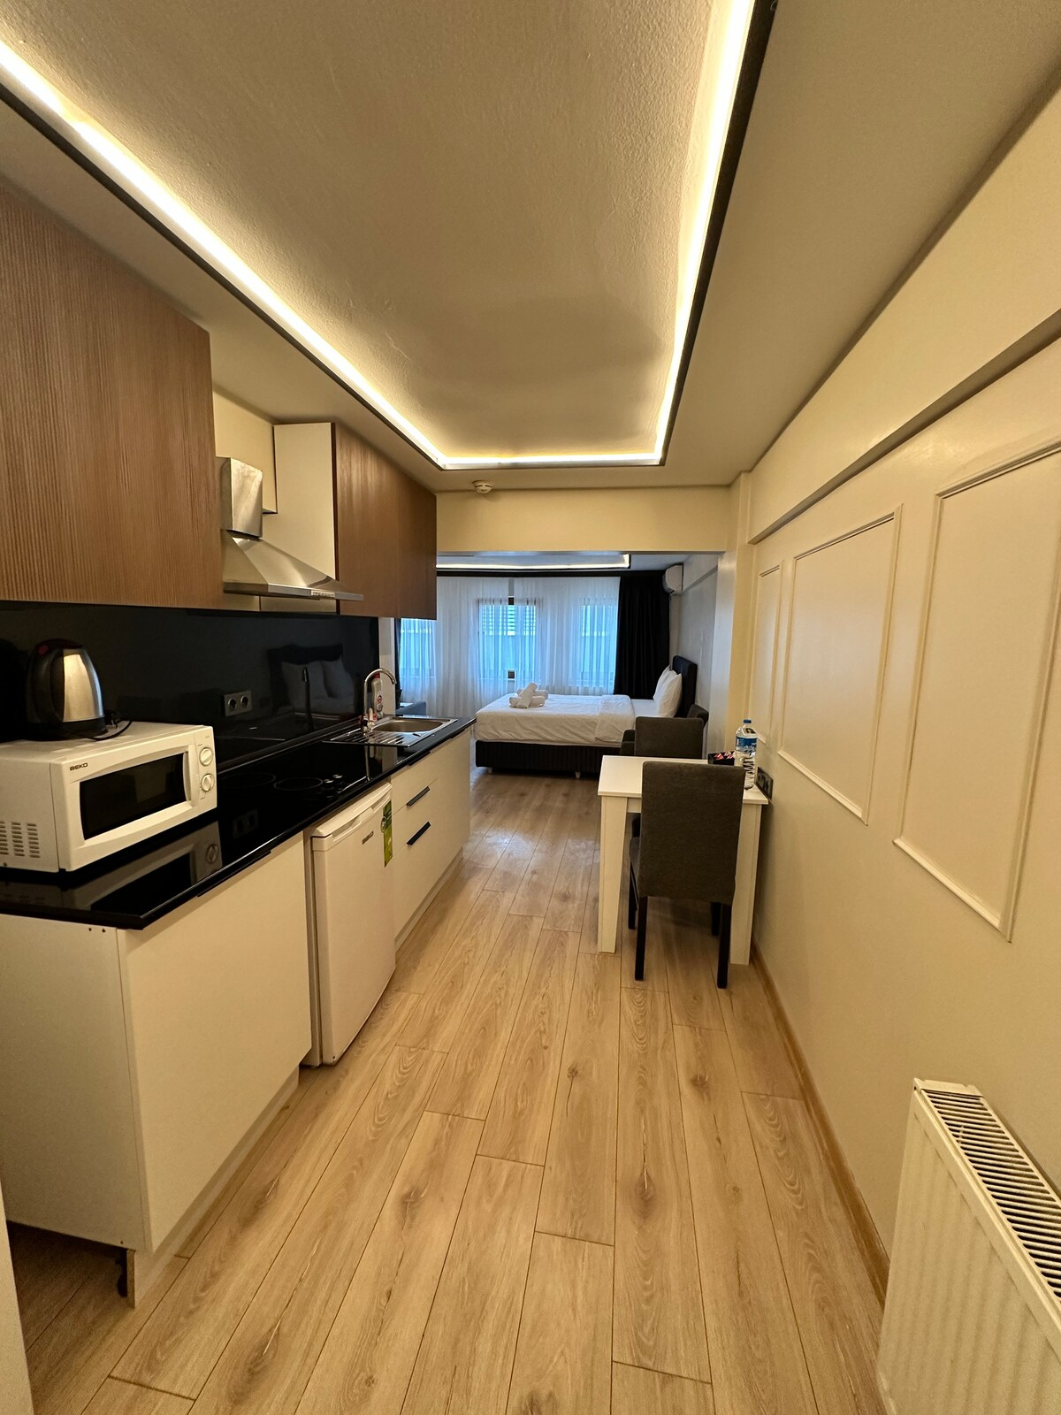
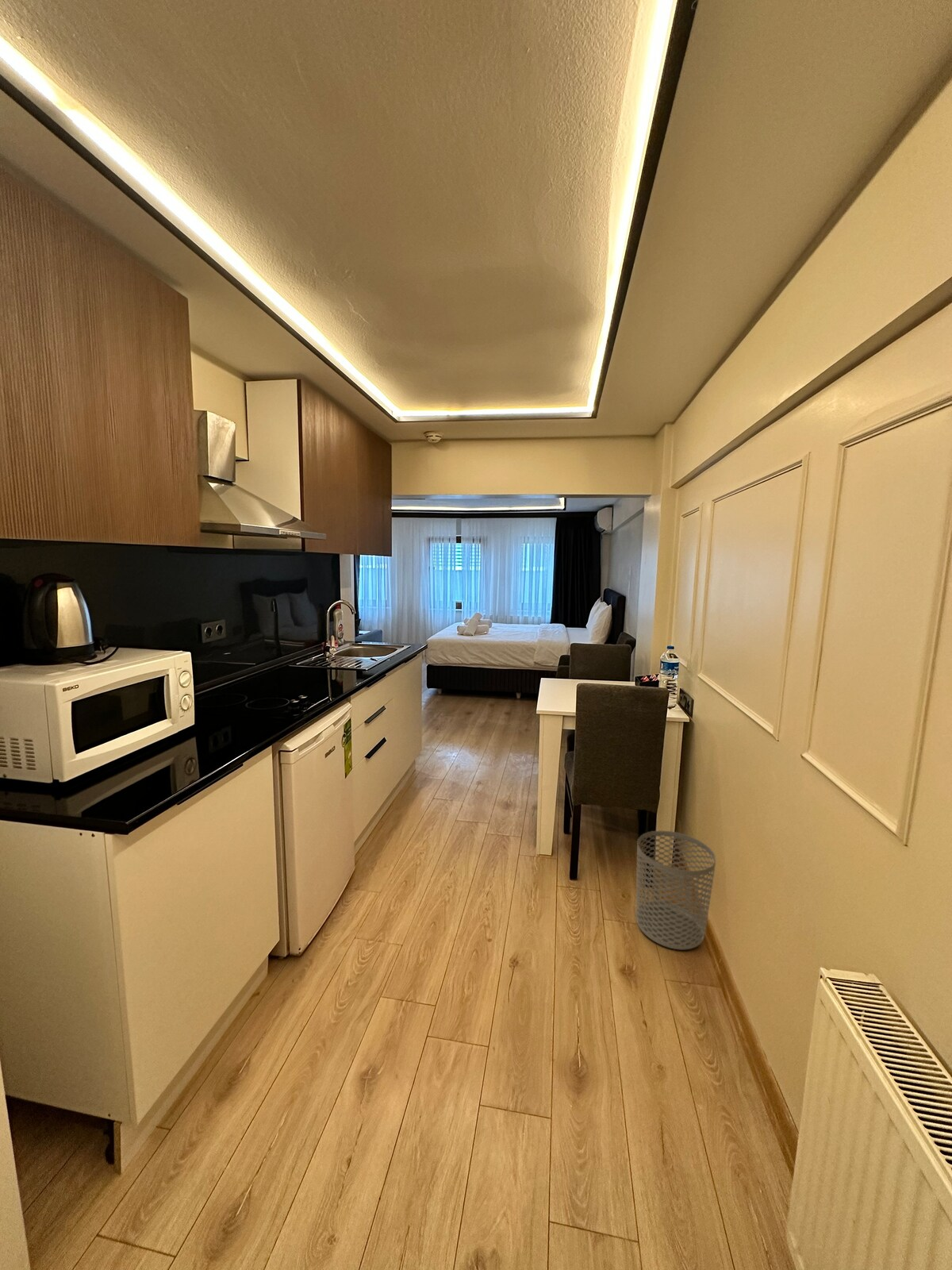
+ waste bin [635,830,716,950]
